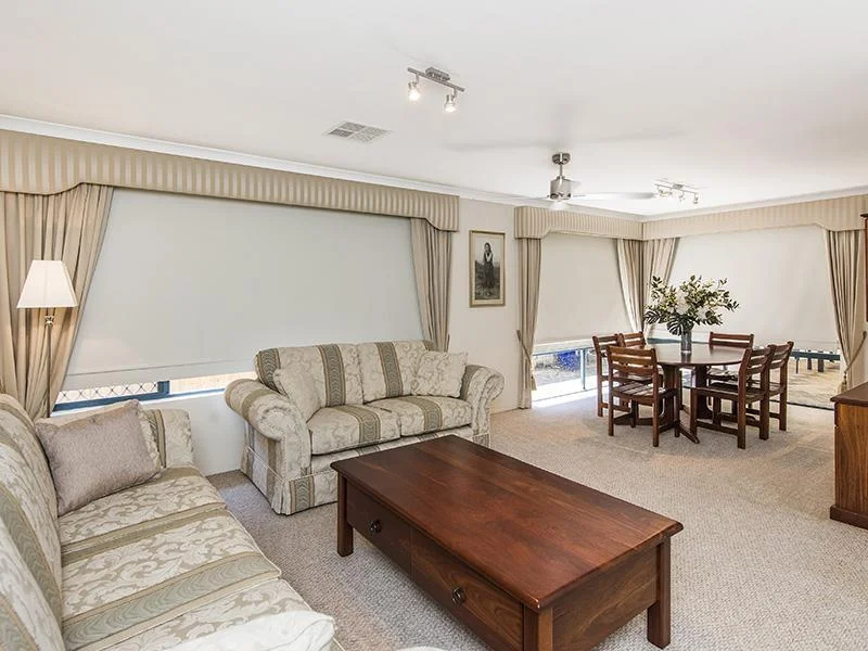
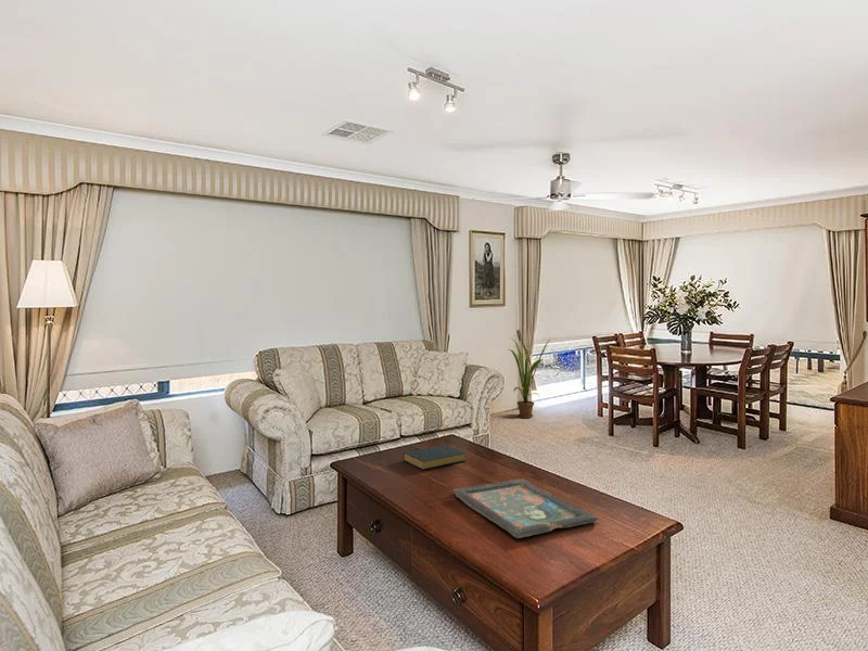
+ decorative tray [452,477,598,539]
+ hardback book [403,444,467,471]
+ house plant [508,336,551,419]
